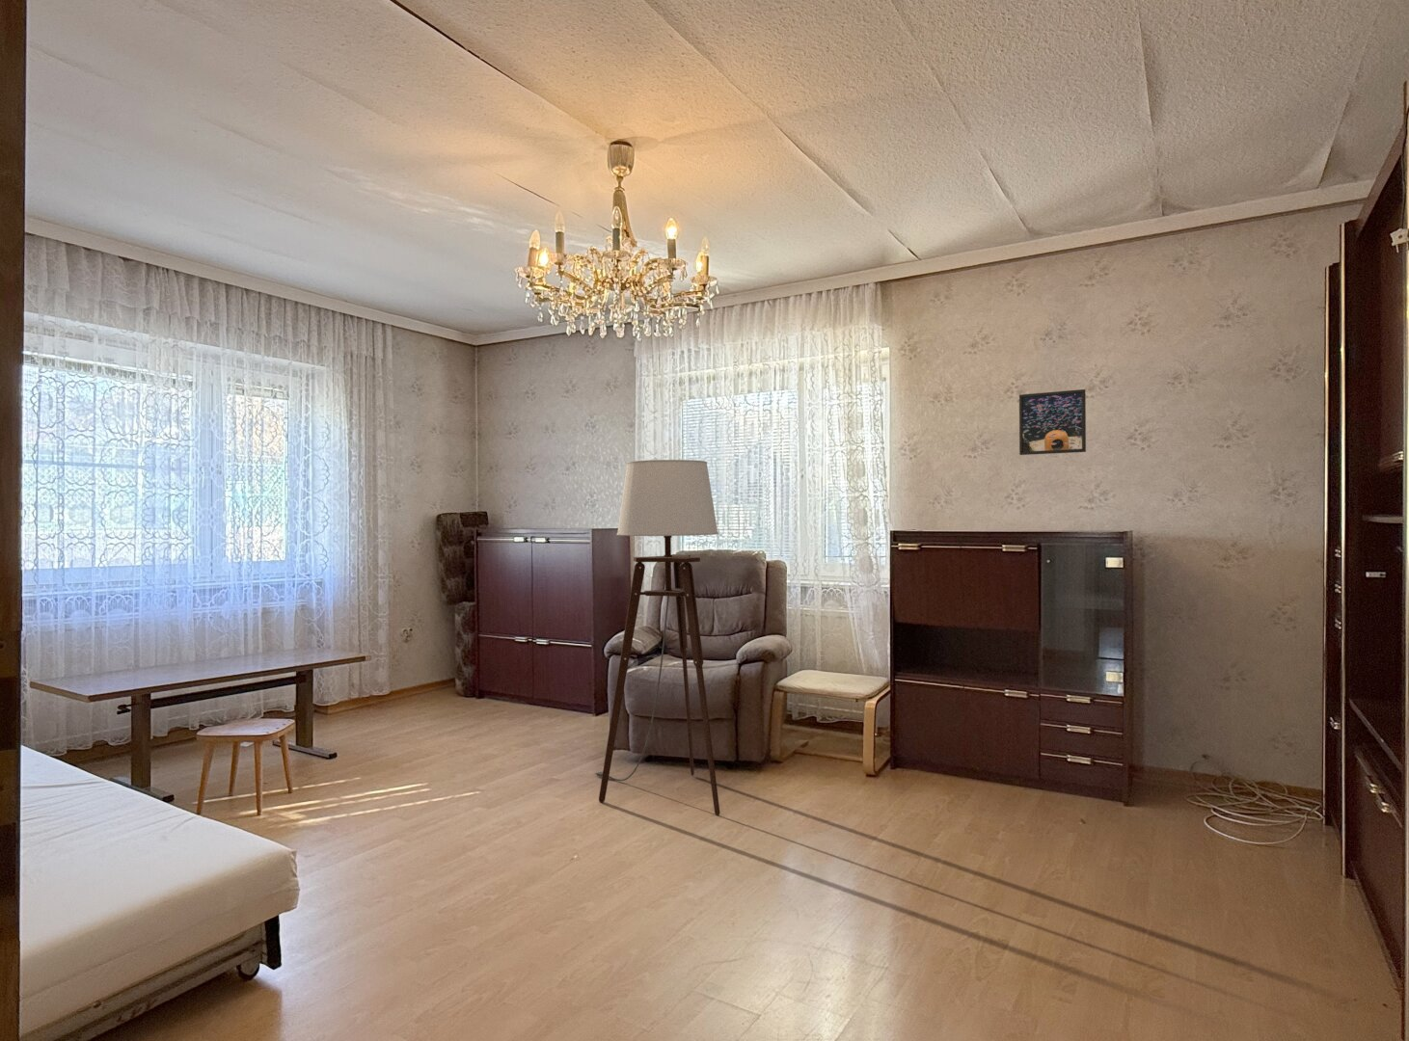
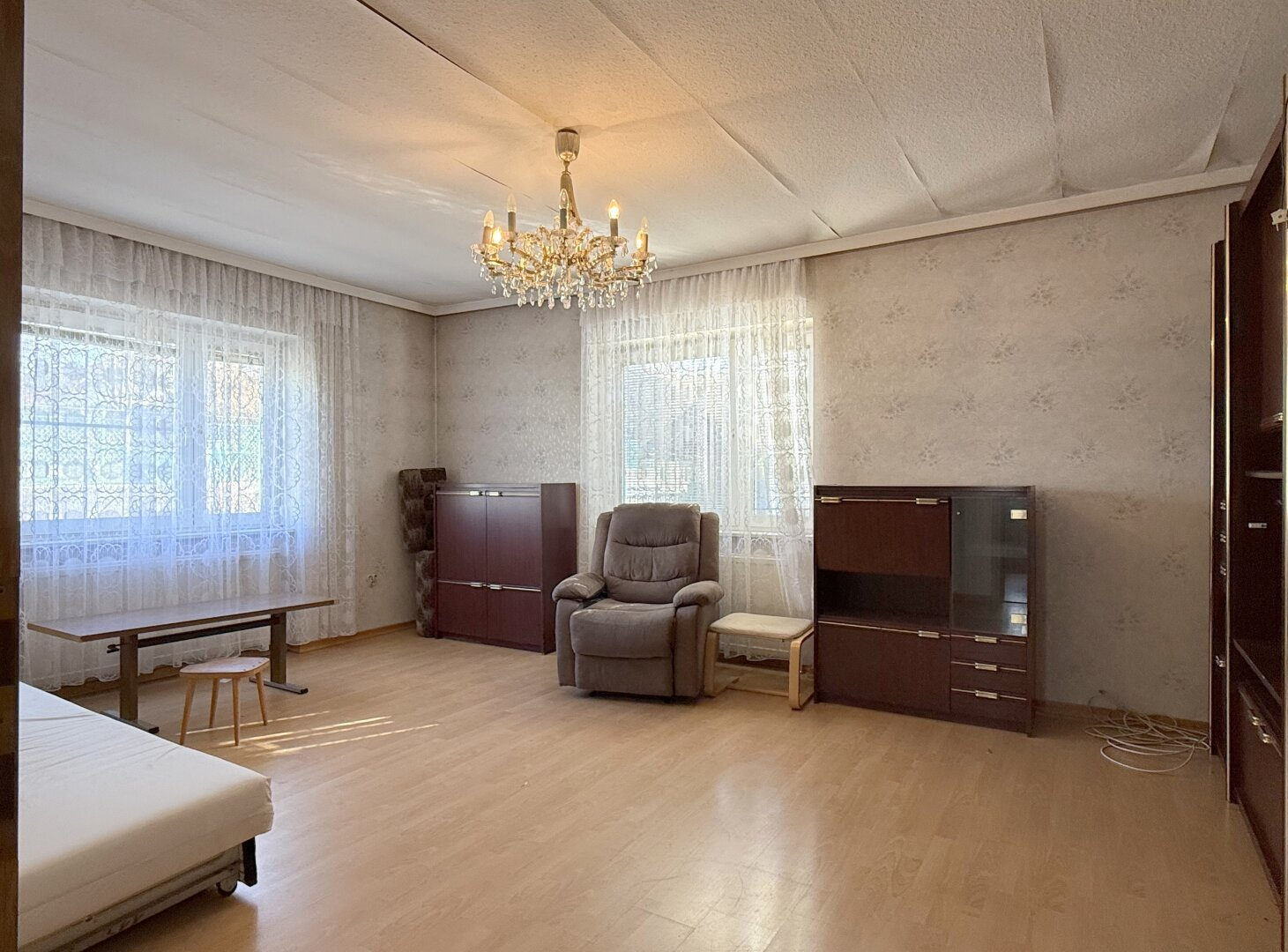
- floor lamp [593,459,721,817]
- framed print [1018,388,1087,456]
